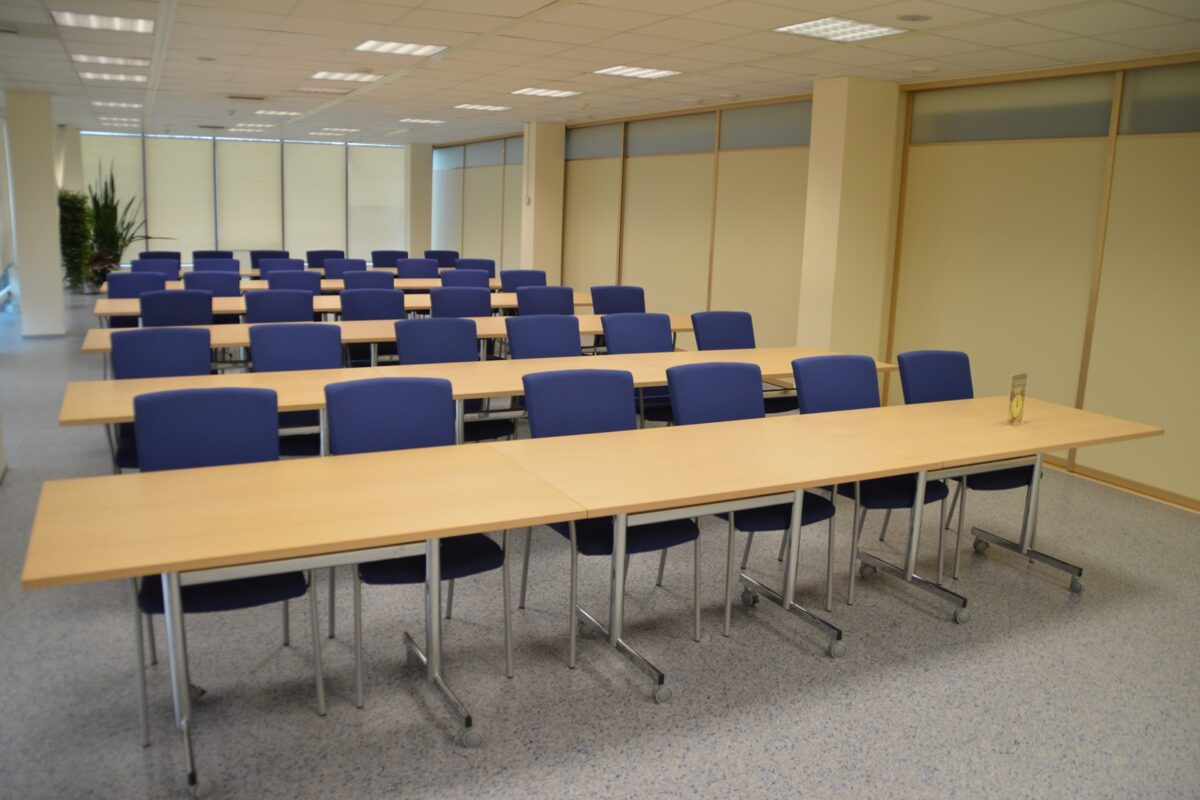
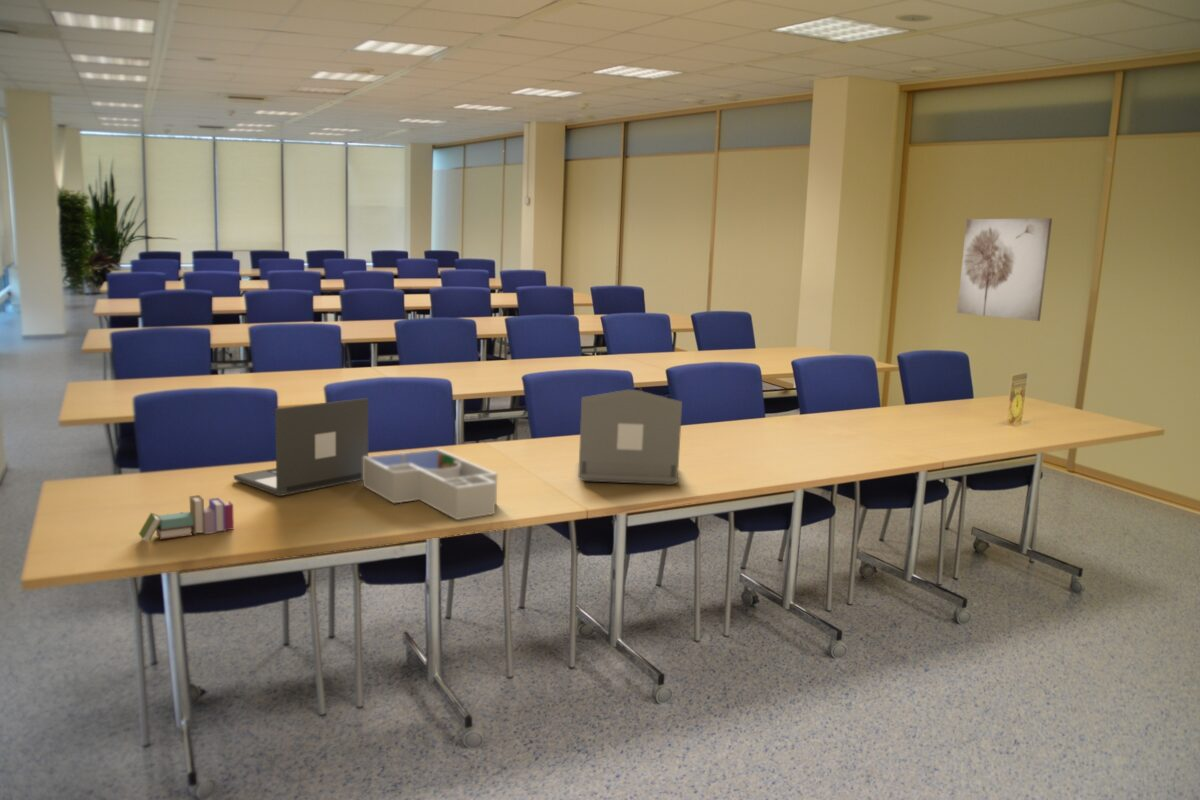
+ book [138,494,235,542]
+ desk organizer [362,448,498,521]
+ wall art [956,217,1053,322]
+ laptop [233,397,369,497]
+ laptop [577,389,683,486]
